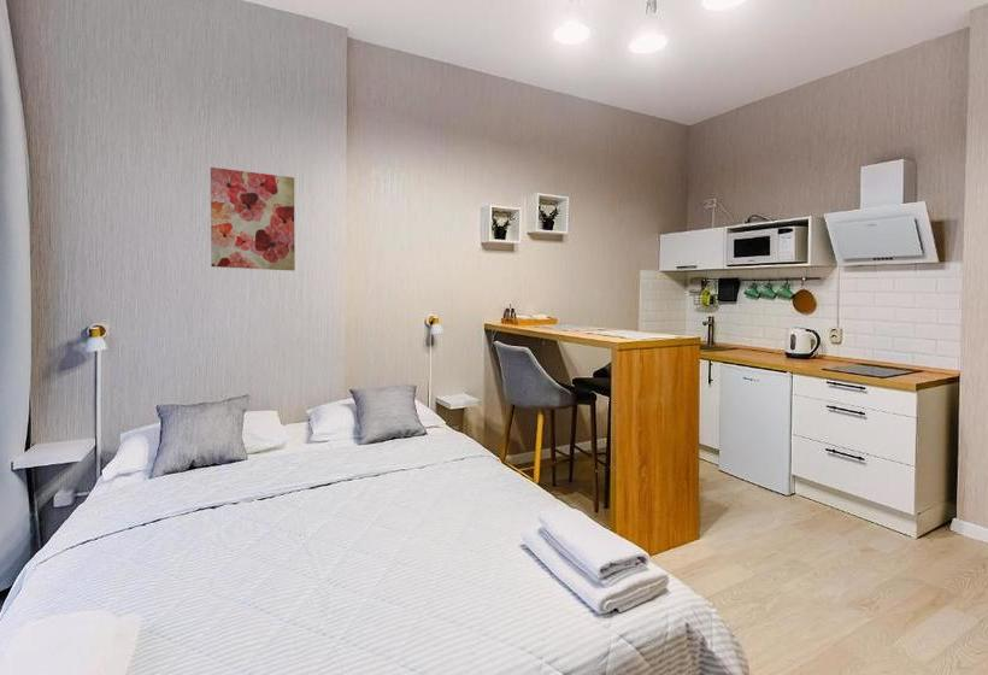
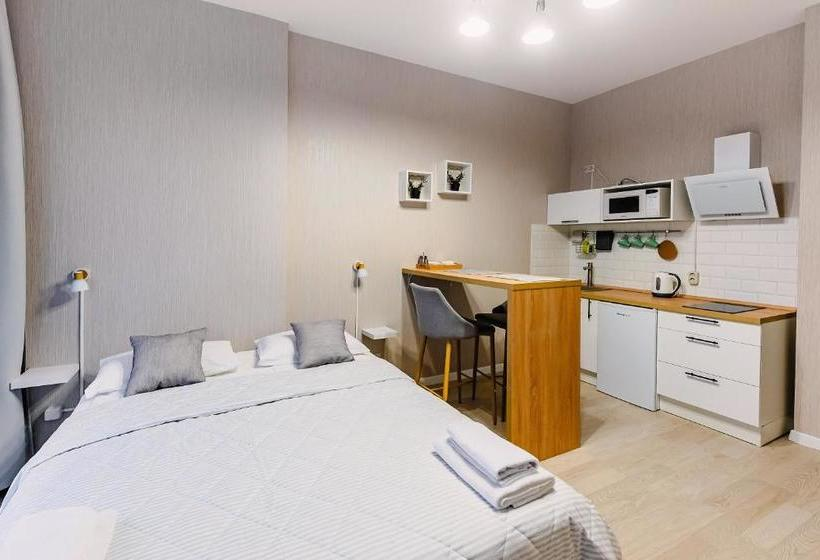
- wall art [210,166,296,272]
